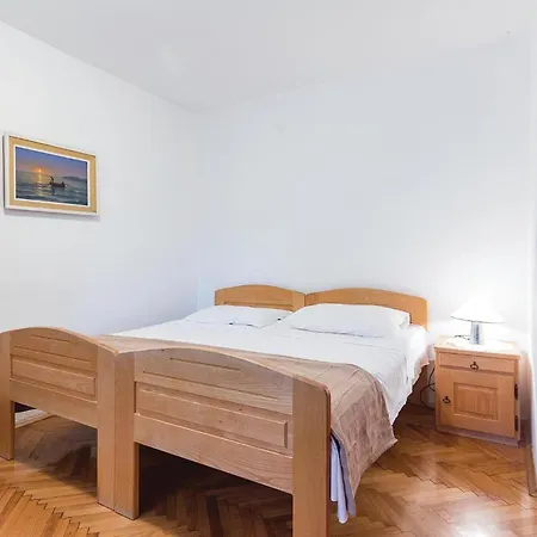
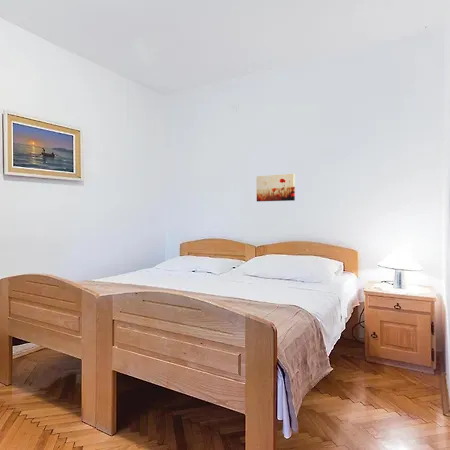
+ wall art [256,173,296,202]
